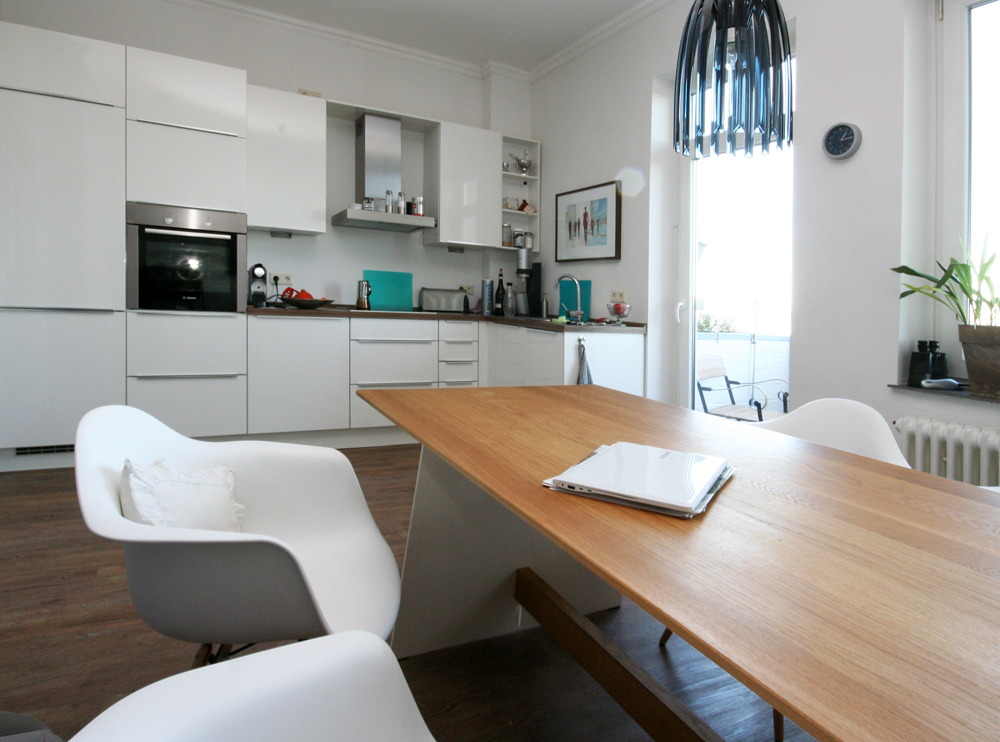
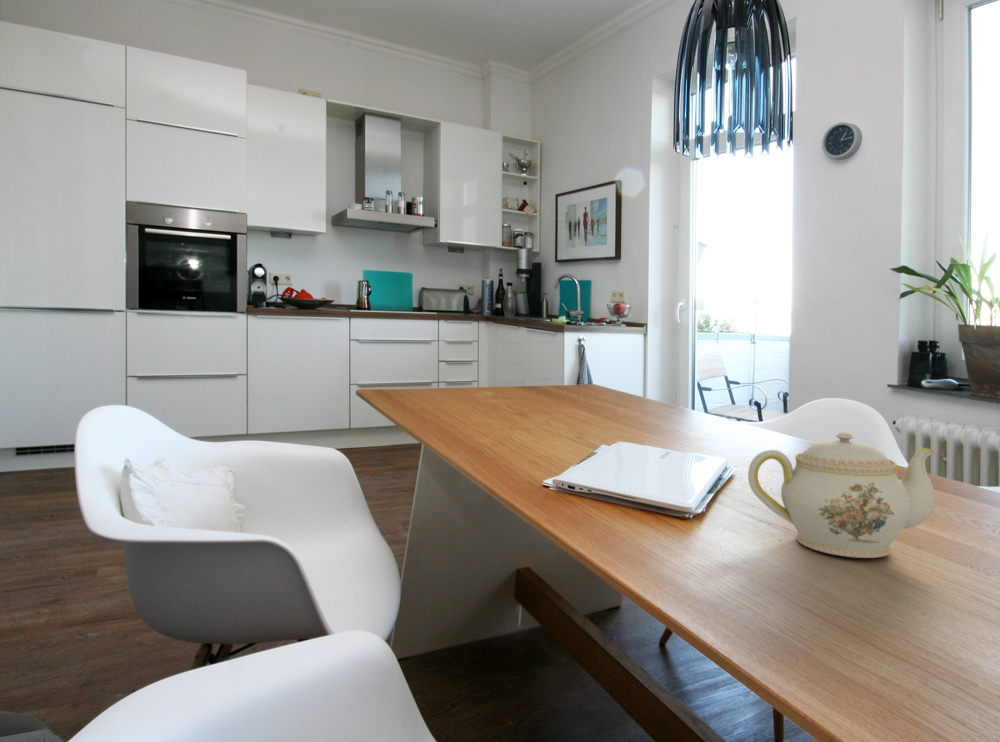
+ teapot [747,431,938,559]
